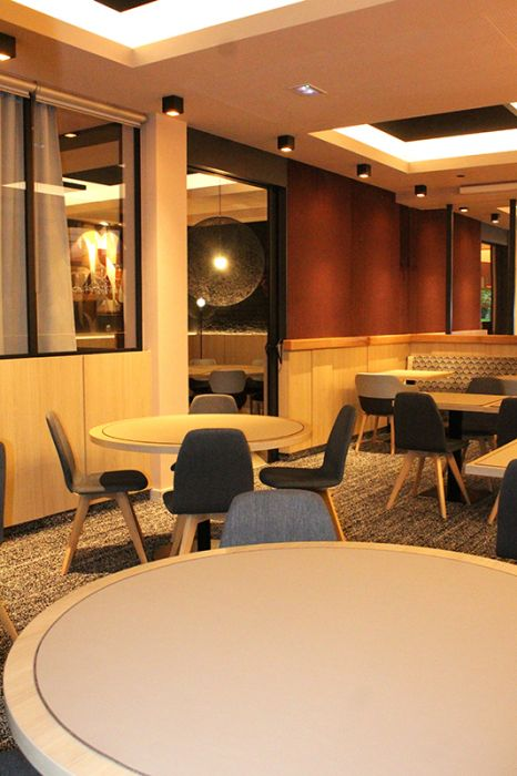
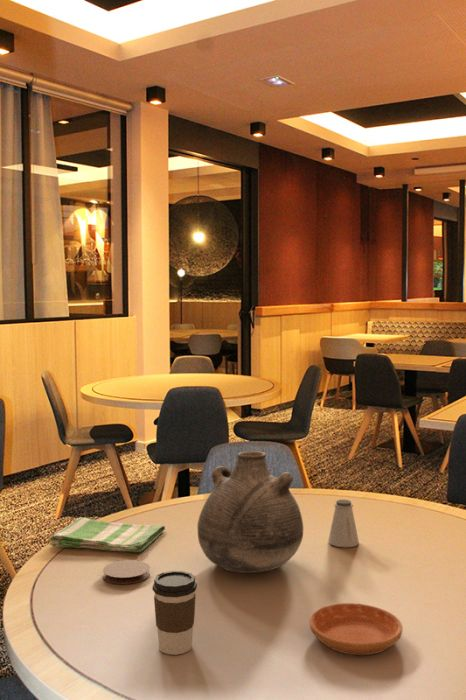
+ saltshaker [327,499,360,548]
+ saucer [309,602,404,656]
+ vase [196,450,304,574]
+ coaster [102,559,151,585]
+ coffee cup [151,570,198,656]
+ dish towel [49,516,166,553]
